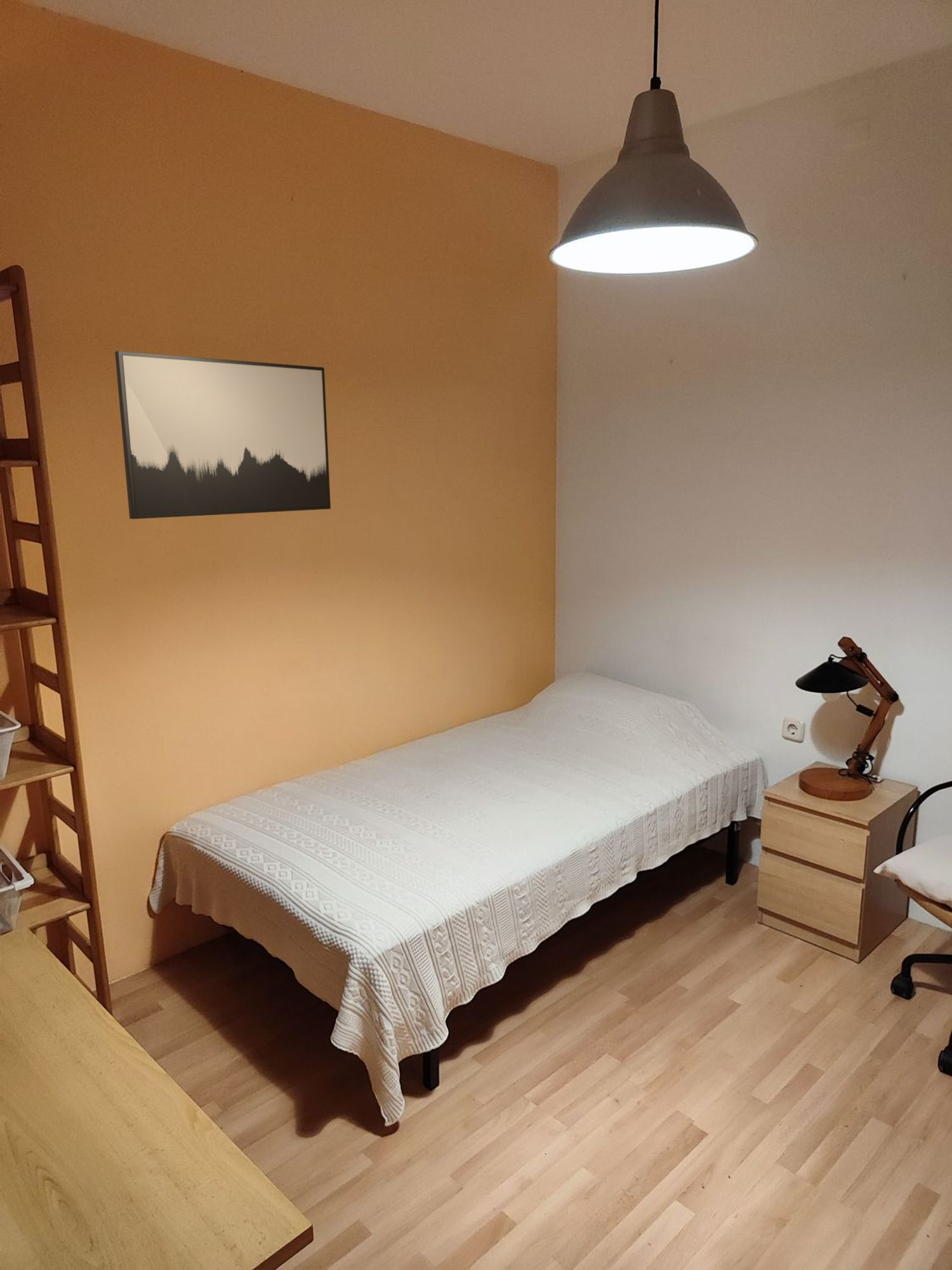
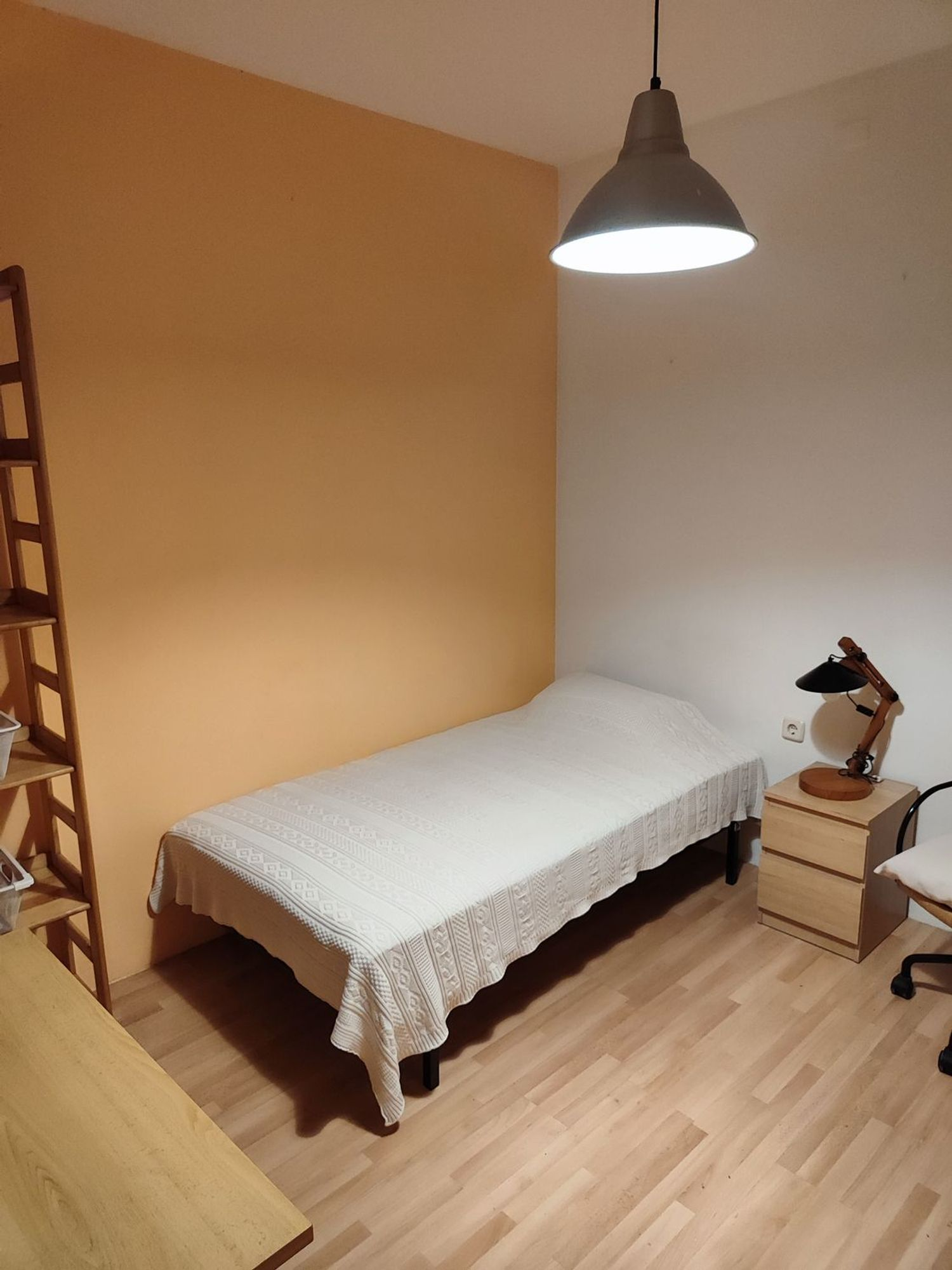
- wall art [114,351,331,520]
